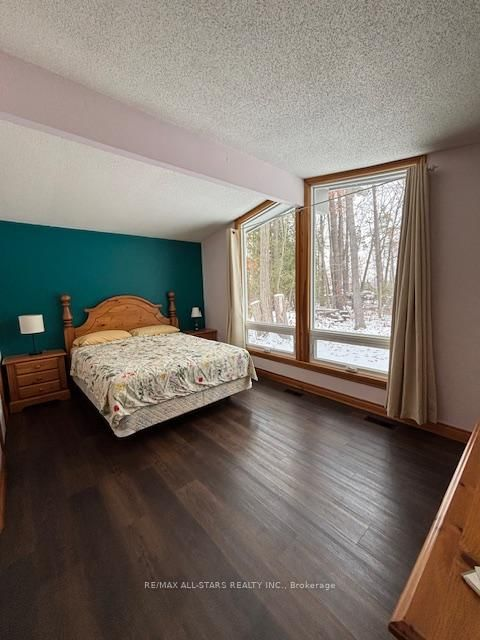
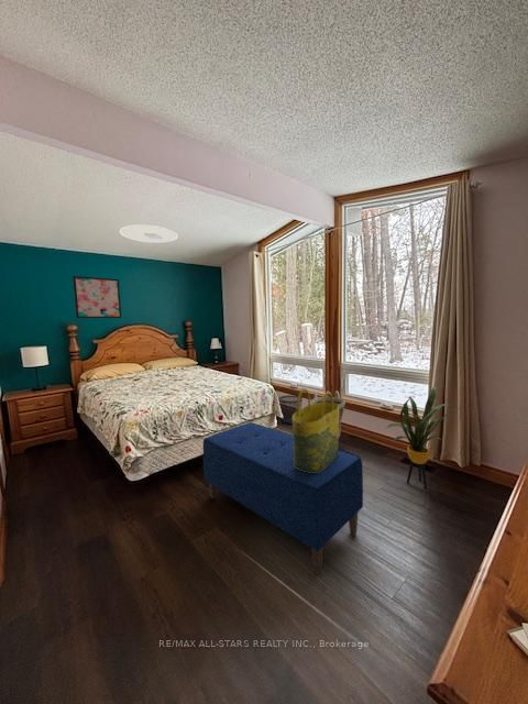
+ basket [311,391,346,439]
+ house plant [385,385,460,490]
+ ceiling light [119,223,179,244]
+ bench [201,421,364,574]
+ wall art [72,275,123,319]
+ wastebasket [278,394,304,425]
+ tote bag [292,387,339,473]
